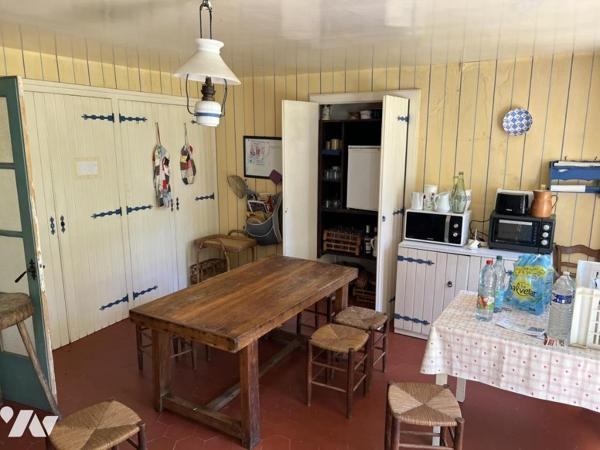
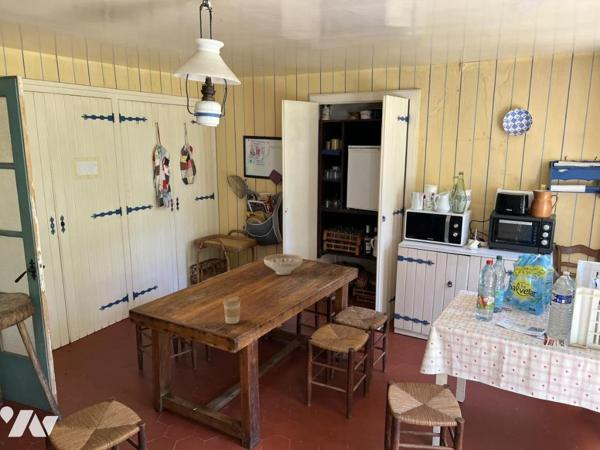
+ coffee cup [222,295,242,325]
+ decorative bowl [263,253,304,276]
